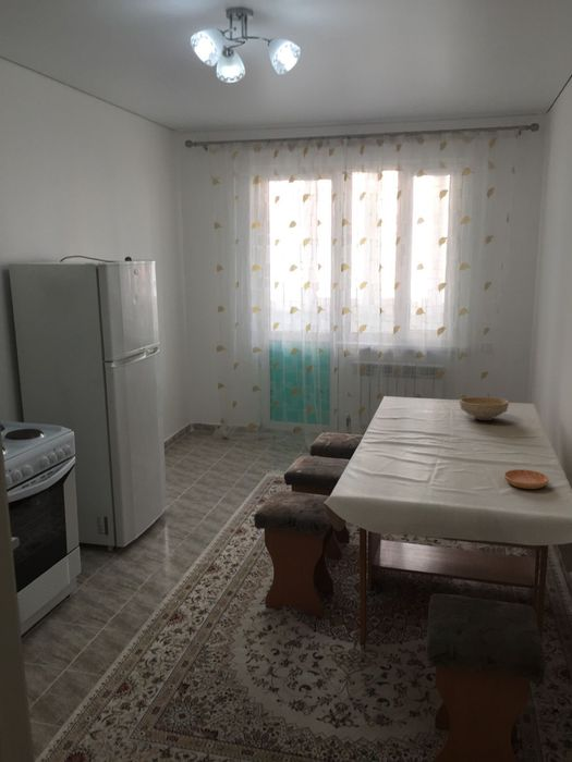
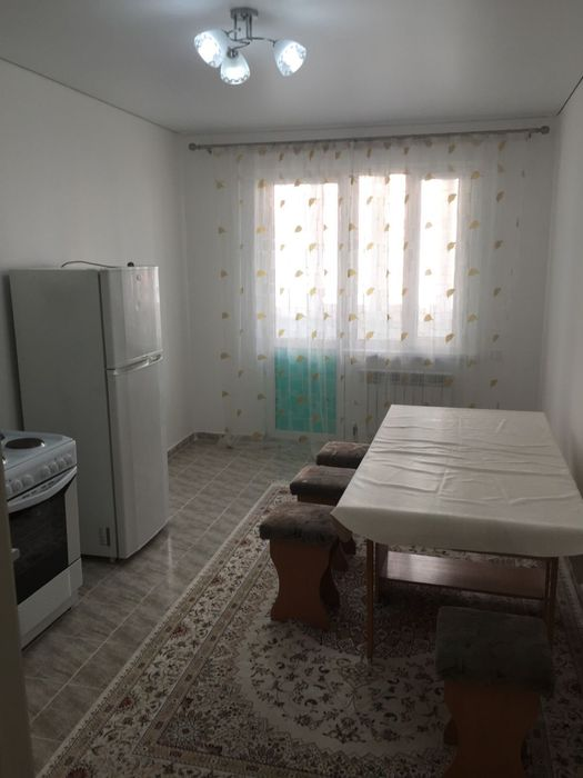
- bowl [459,396,510,421]
- saucer [503,468,550,490]
